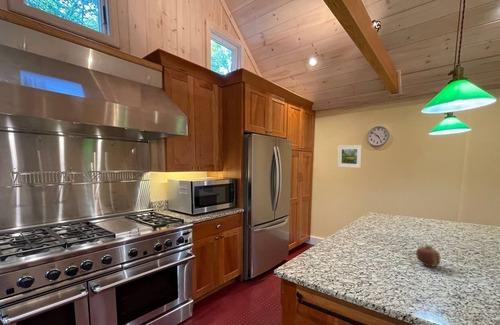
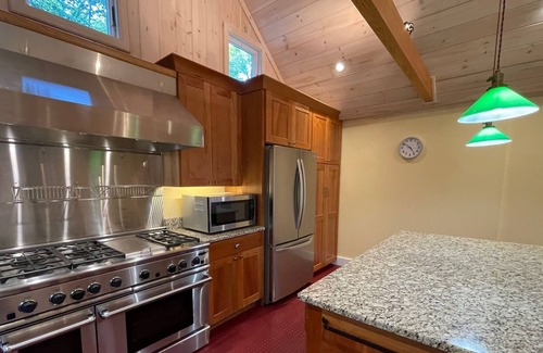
- fruit [415,244,441,268]
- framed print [336,144,363,169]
